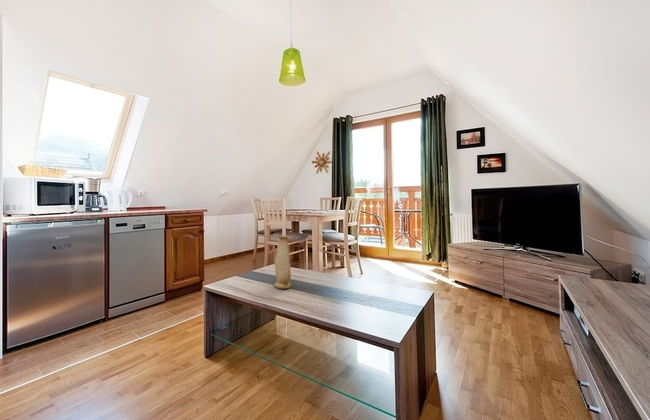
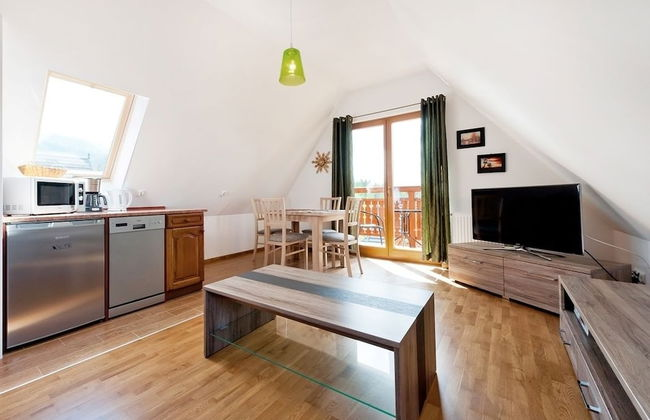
- vase [273,235,292,290]
